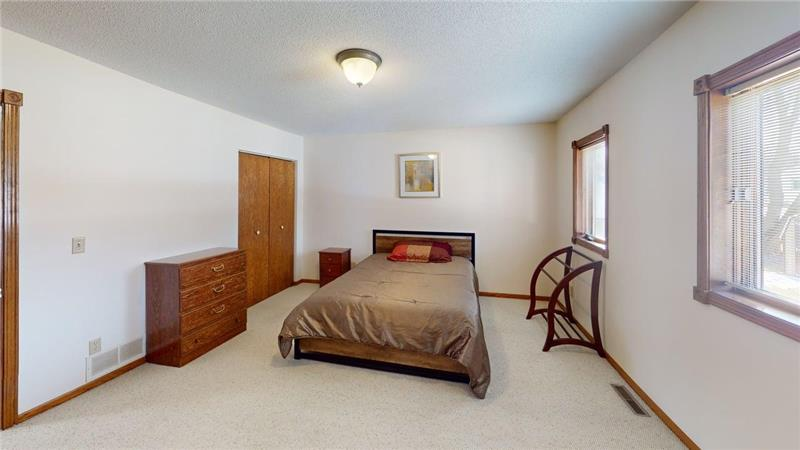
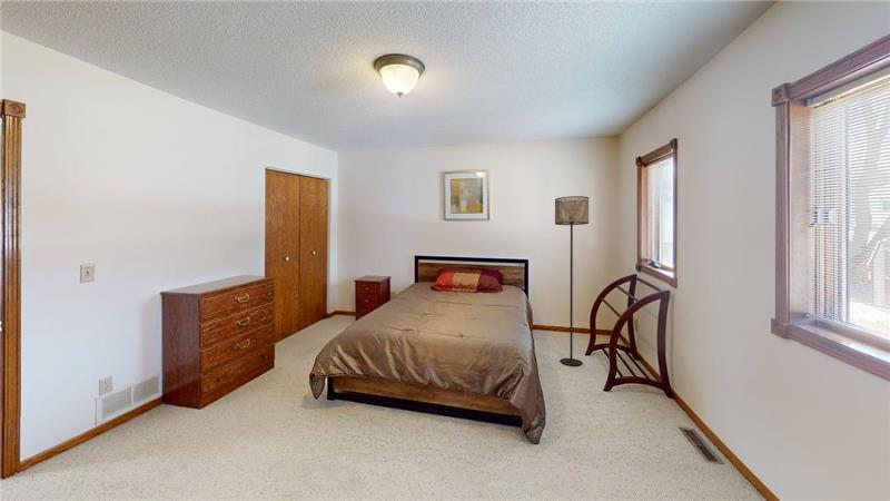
+ floor lamp [554,195,590,366]
